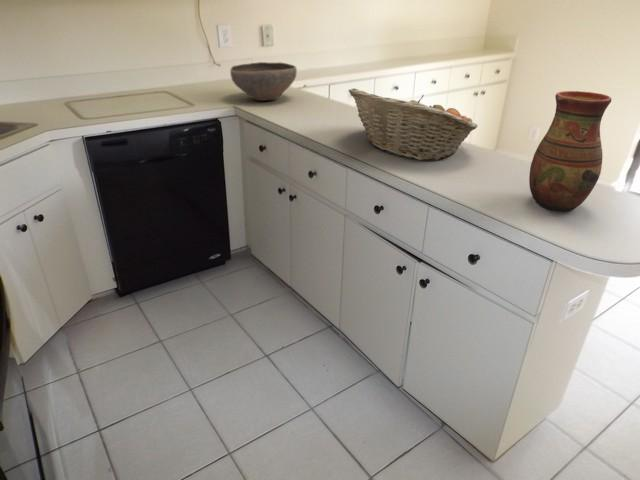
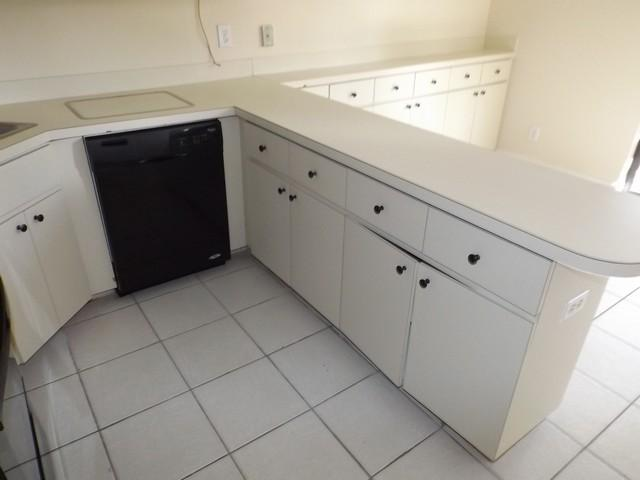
- bowl [229,61,298,102]
- fruit basket [348,87,478,161]
- vase [528,90,613,212]
